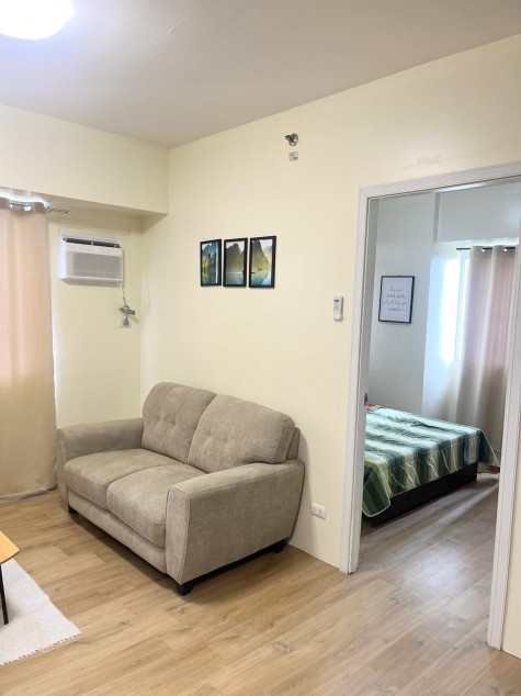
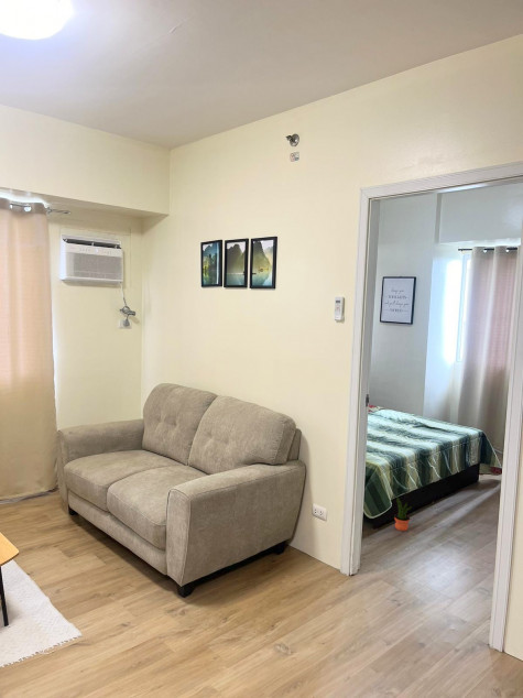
+ potted plant [393,495,413,532]
